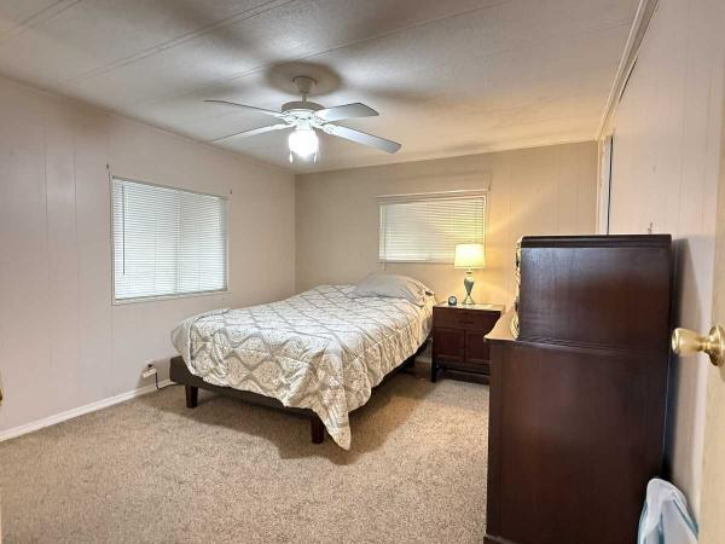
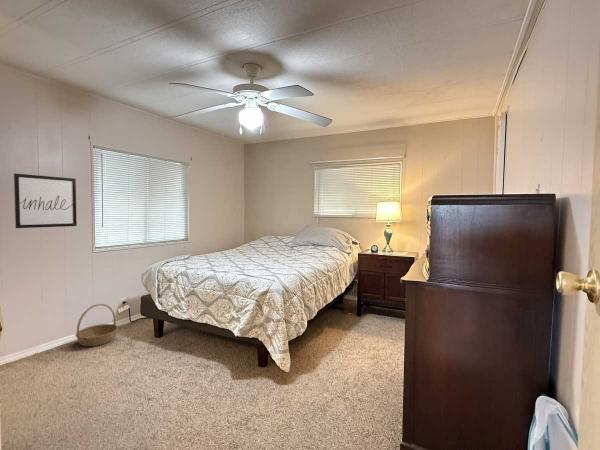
+ wall art [13,172,78,229]
+ basket [74,303,119,347]
